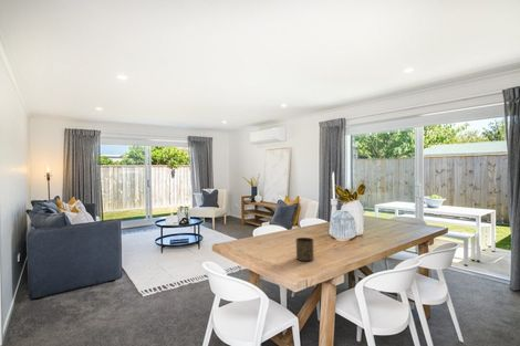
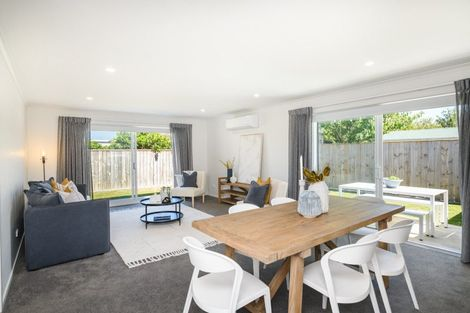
- cup [294,237,315,262]
